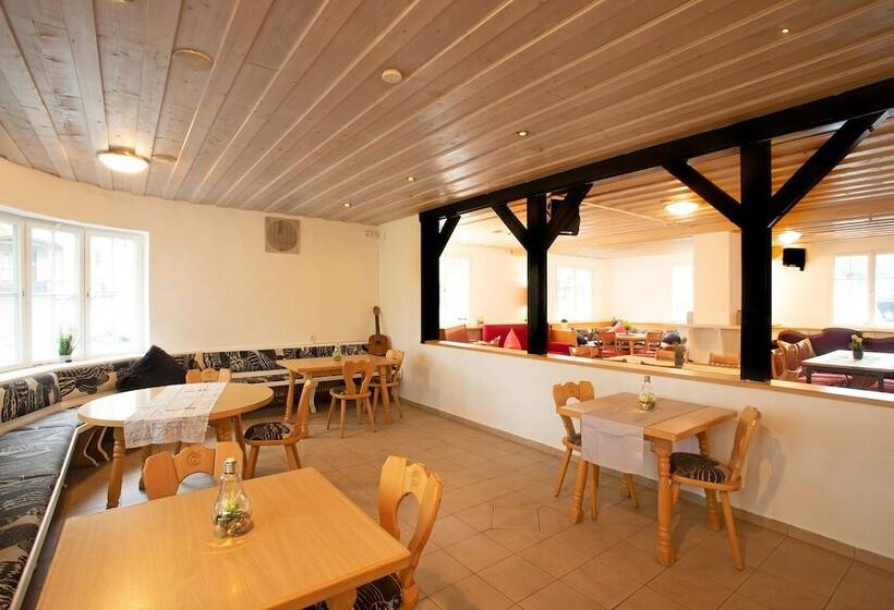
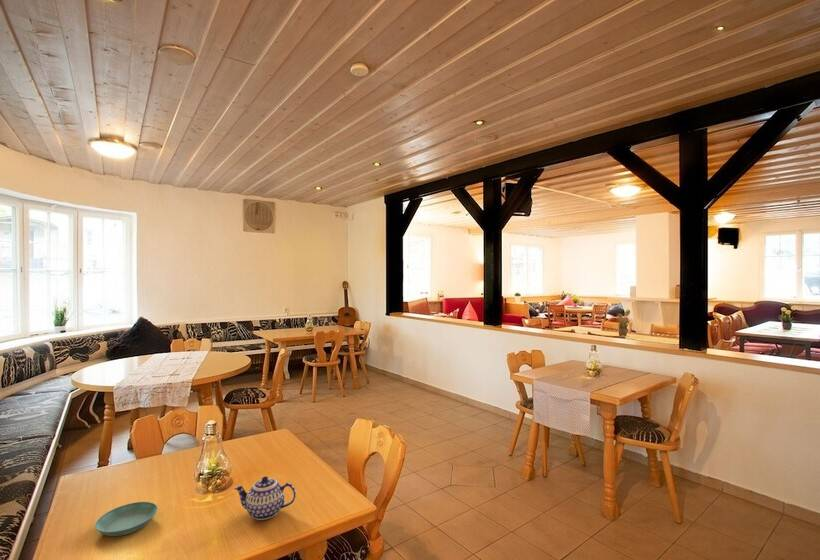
+ saucer [94,501,159,537]
+ teapot [233,476,297,521]
